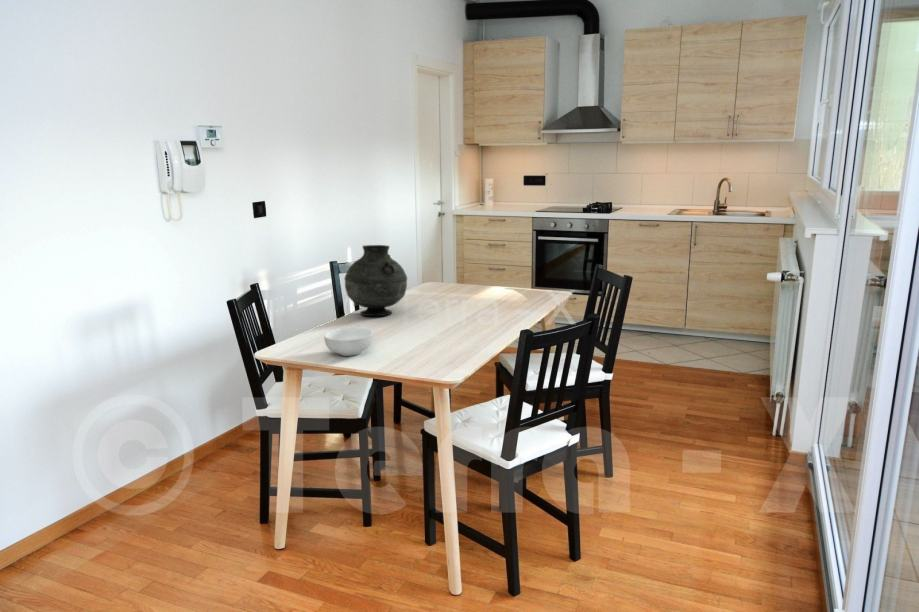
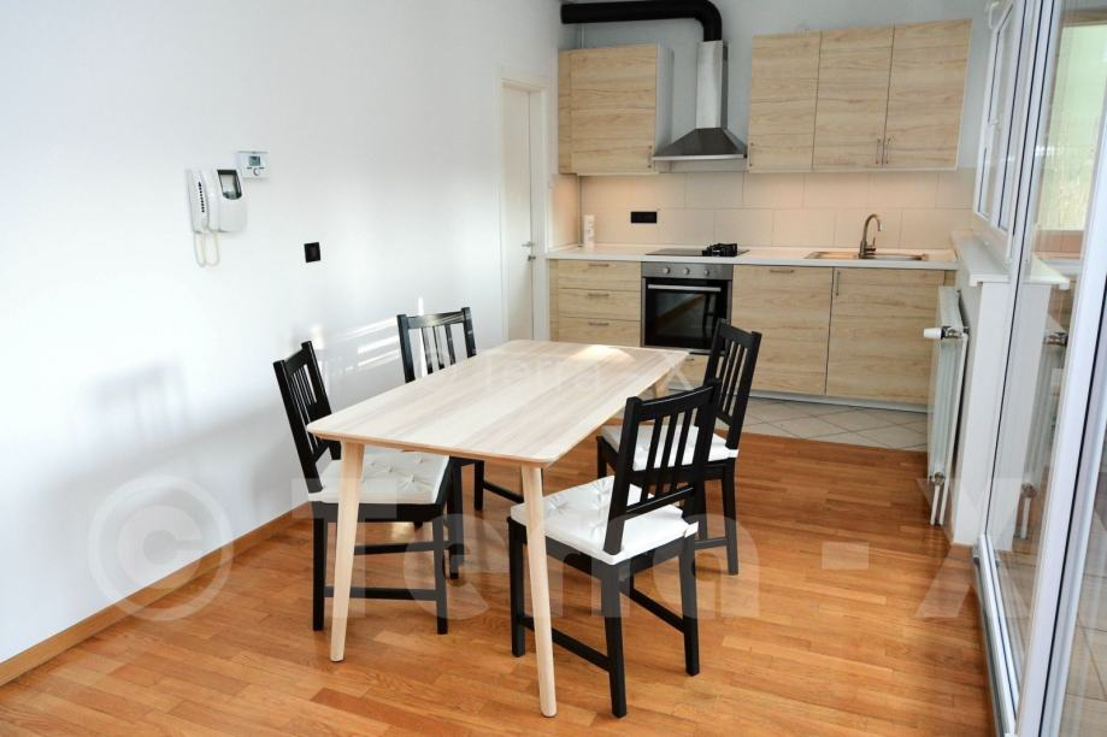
- cereal bowl [323,327,374,357]
- vase [343,244,408,317]
